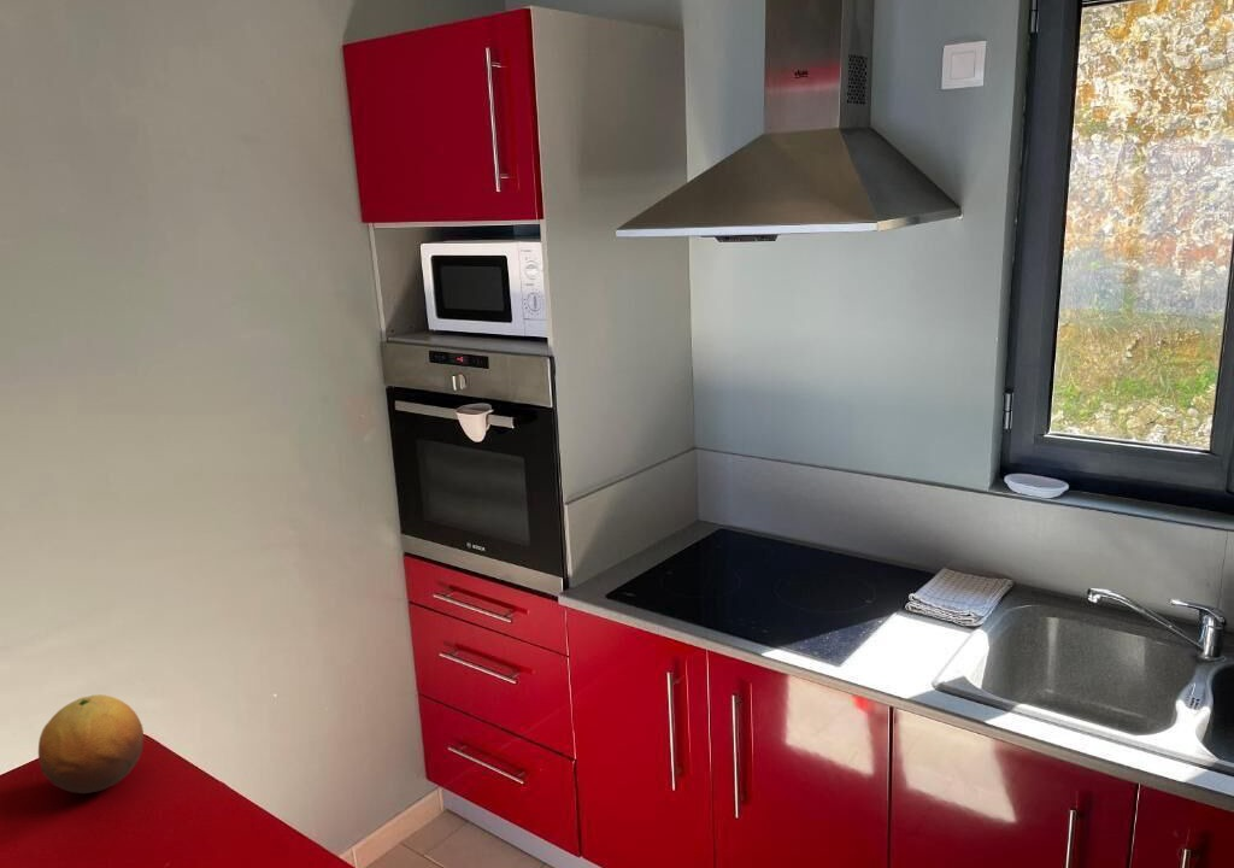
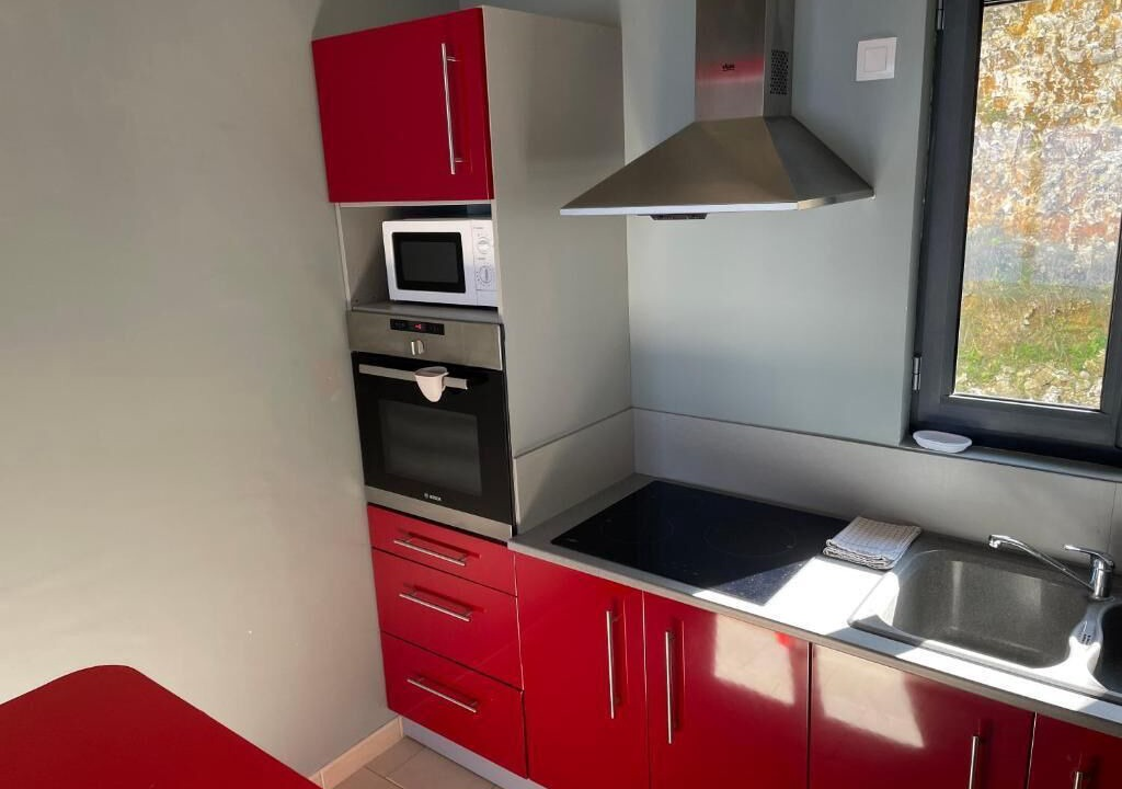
- fruit [37,693,145,794]
